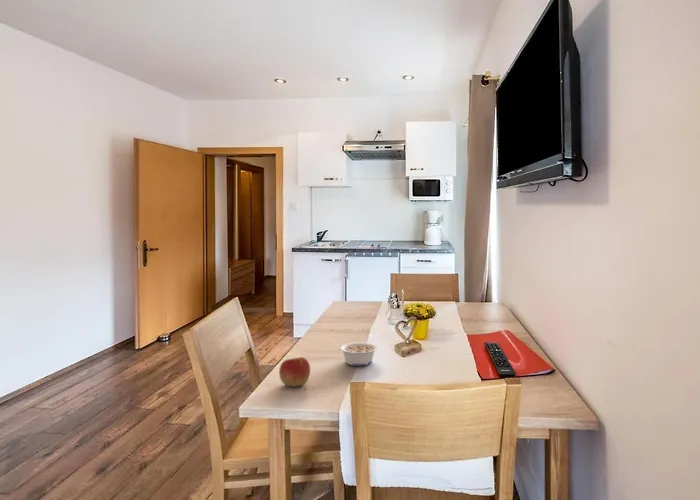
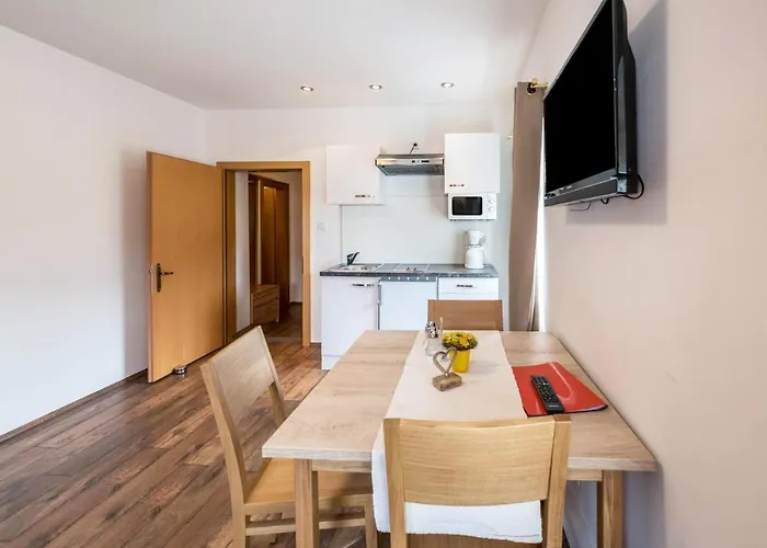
- legume [337,341,378,367]
- apple [278,356,311,387]
